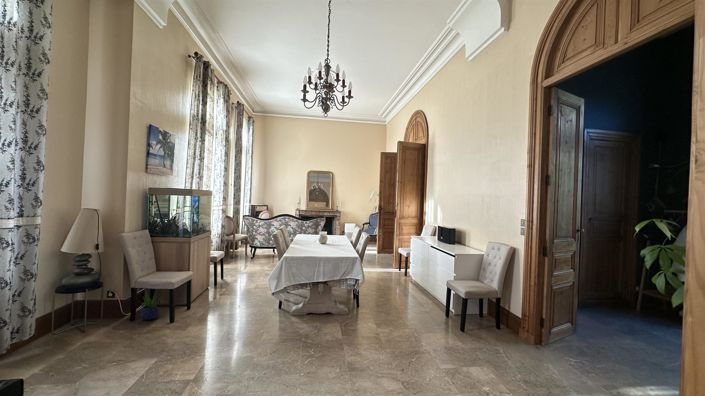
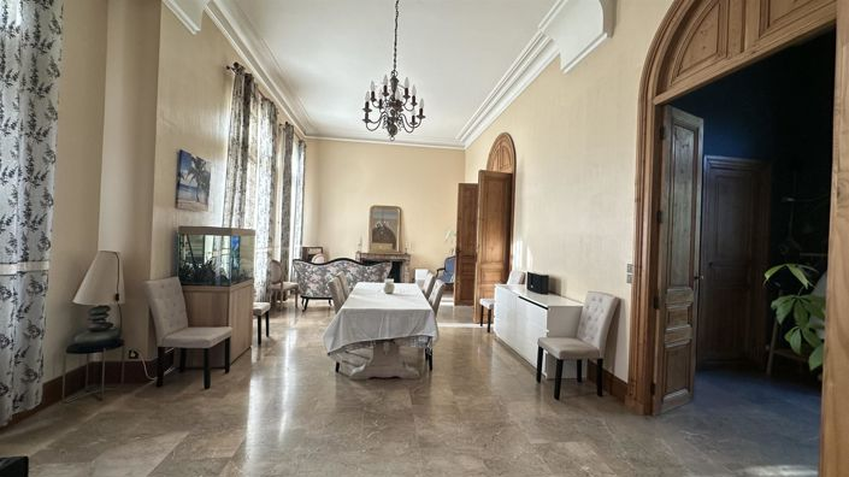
- potted plant [139,291,164,321]
